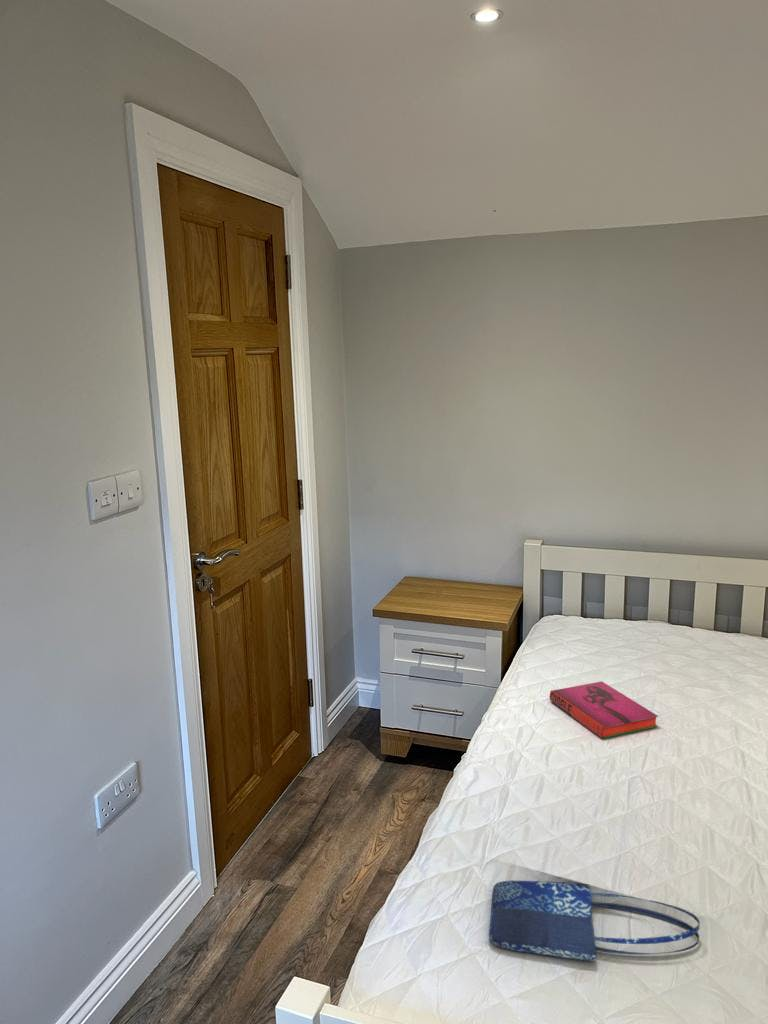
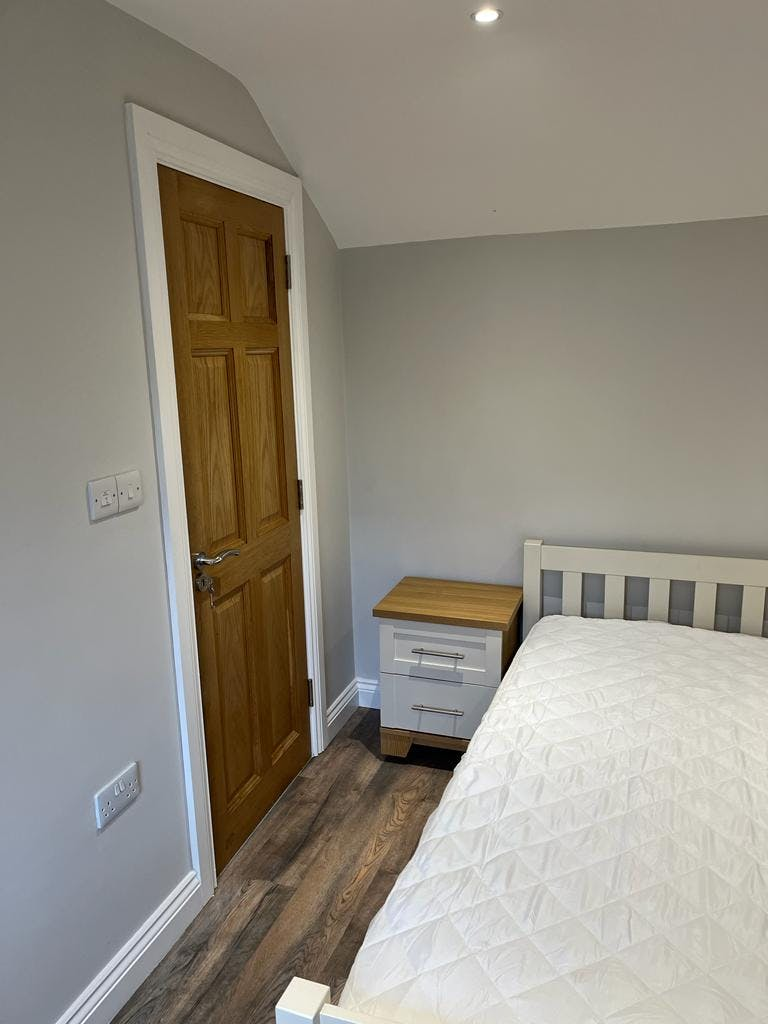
- shopping bag [488,880,701,962]
- hardback book [549,680,659,740]
